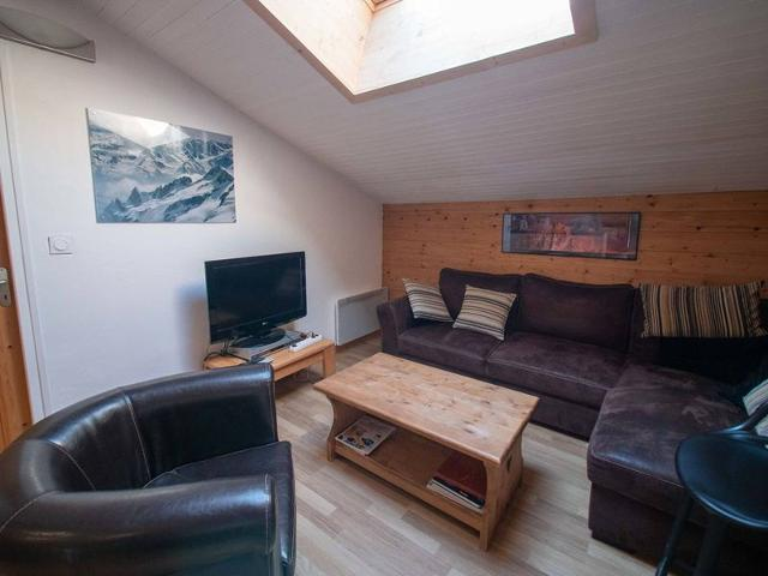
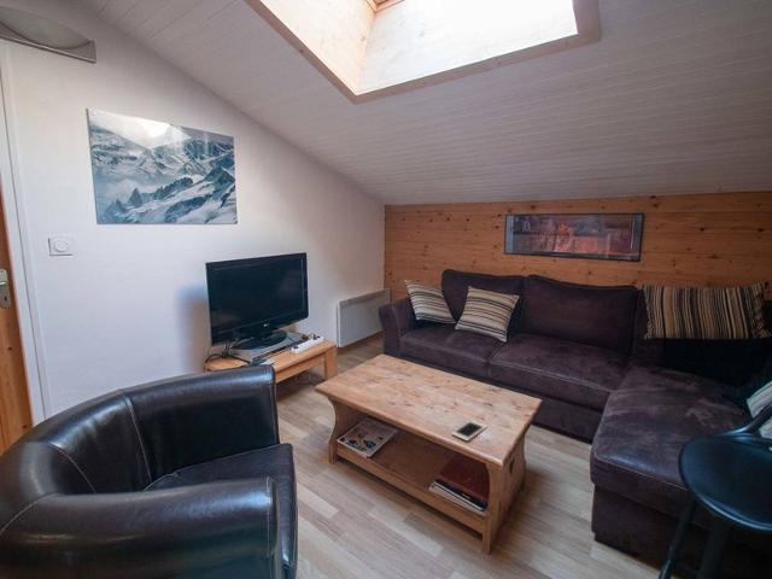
+ cell phone [451,419,489,441]
